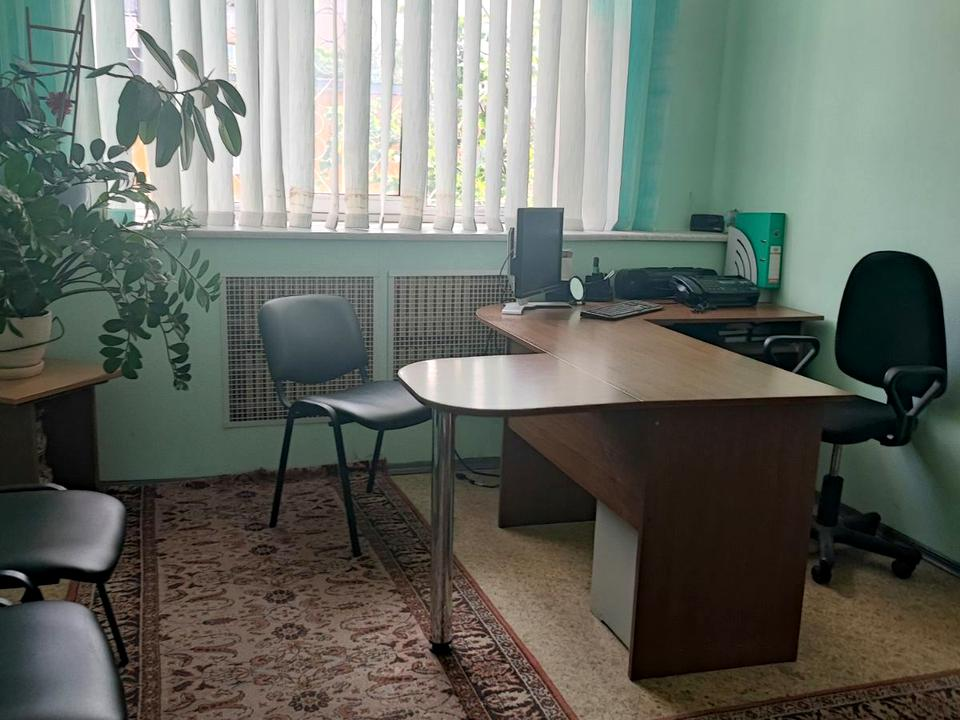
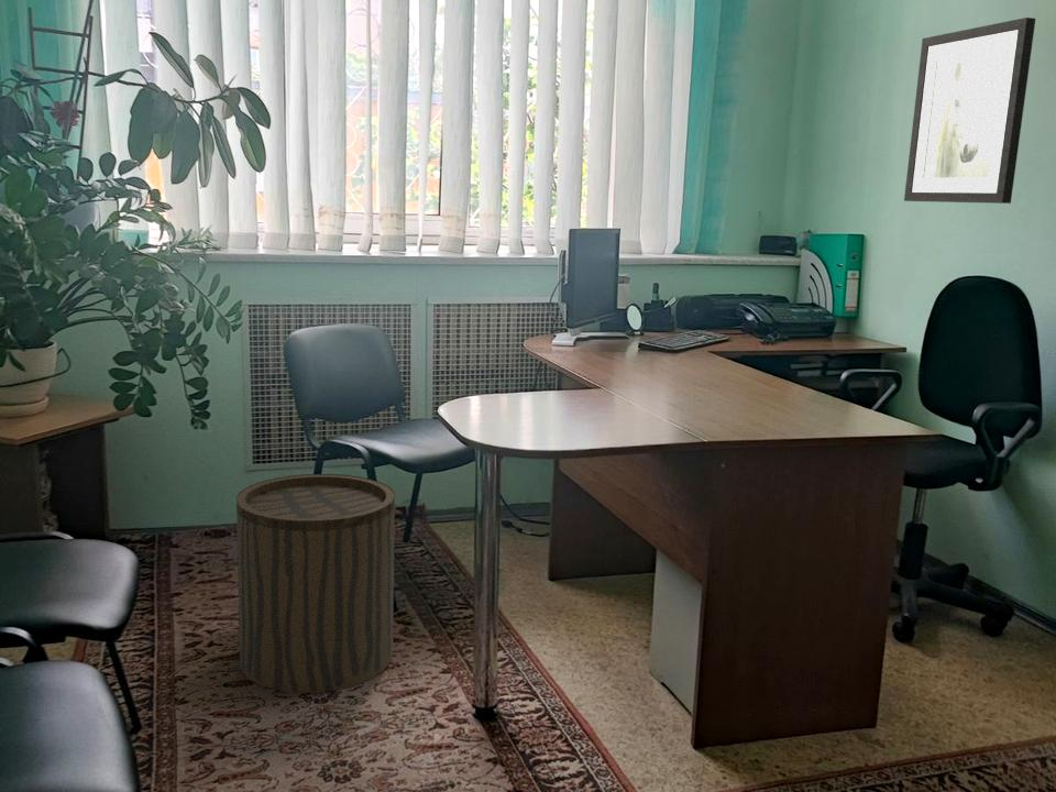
+ wall art [903,16,1036,205]
+ stool [235,473,396,694]
